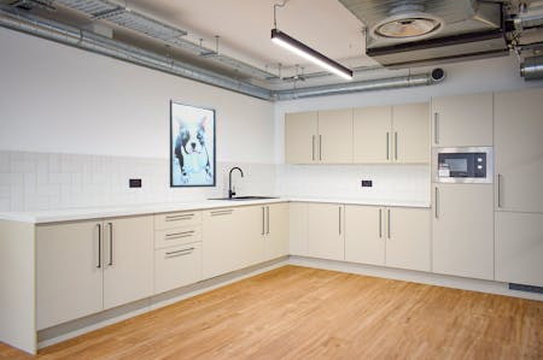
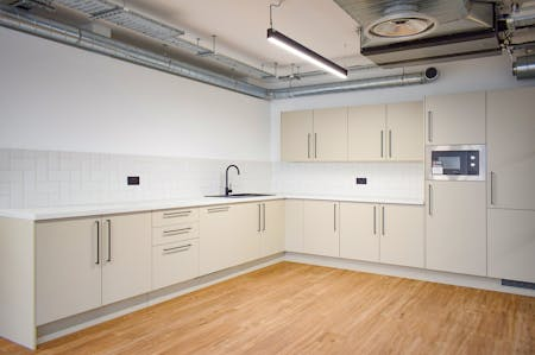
- wall art [169,99,217,189]
